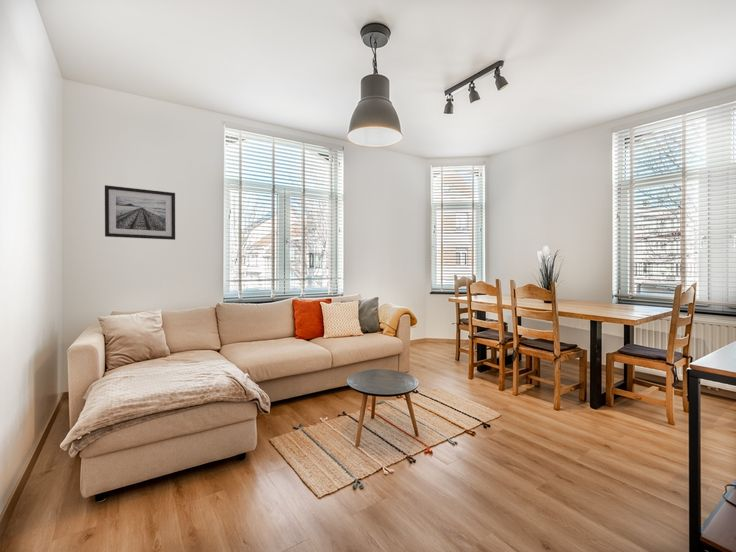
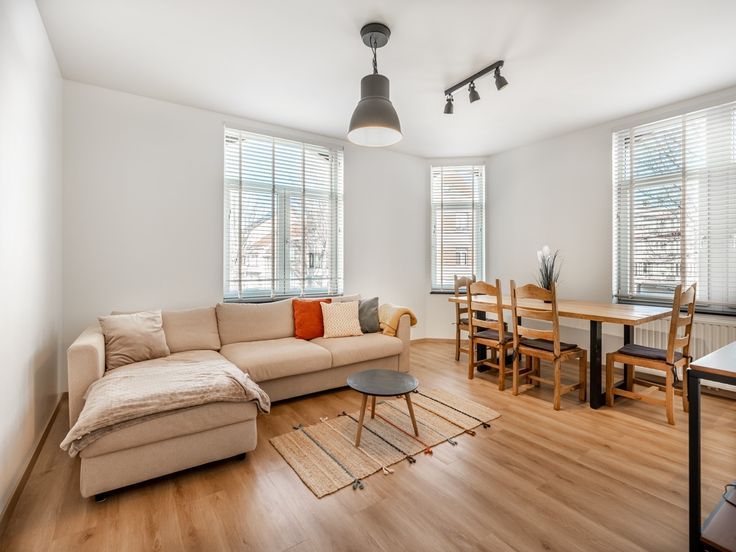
- wall art [104,184,176,241]
